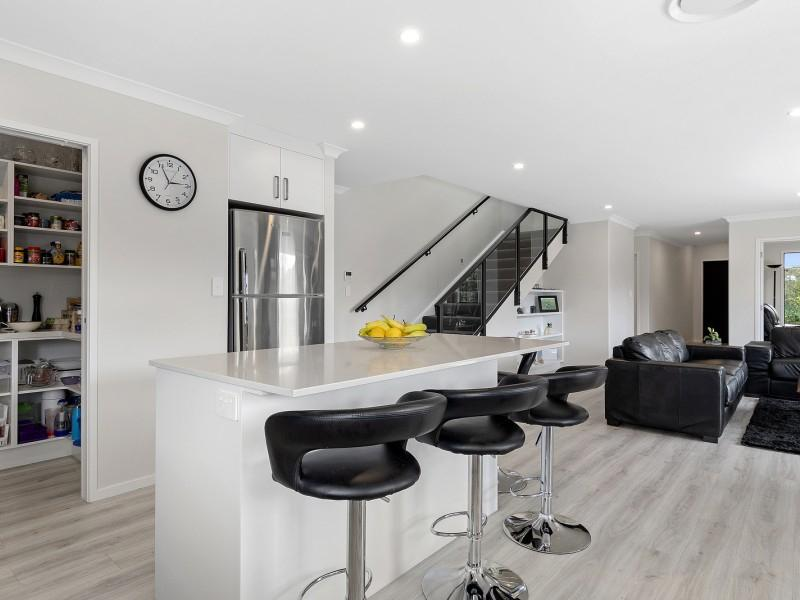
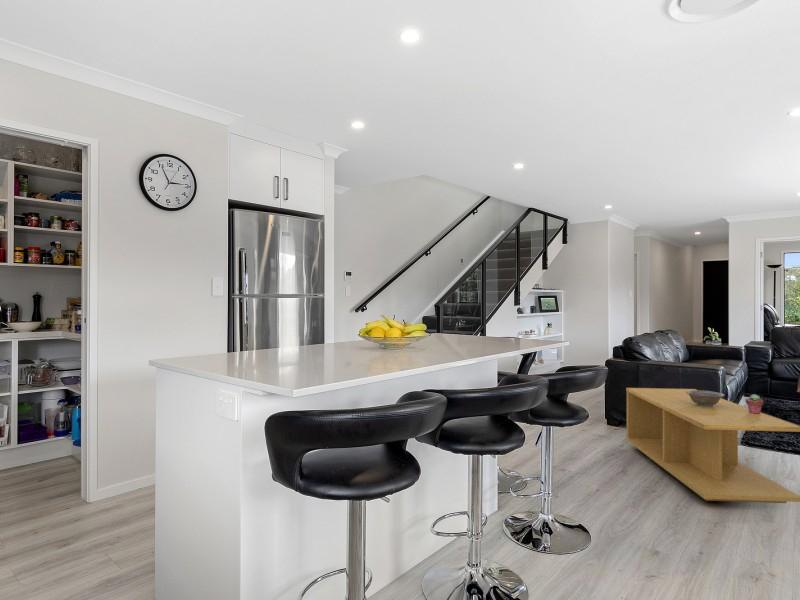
+ coffee table [625,387,800,504]
+ potted succulent [744,393,764,414]
+ decorative bowl [686,389,725,407]
